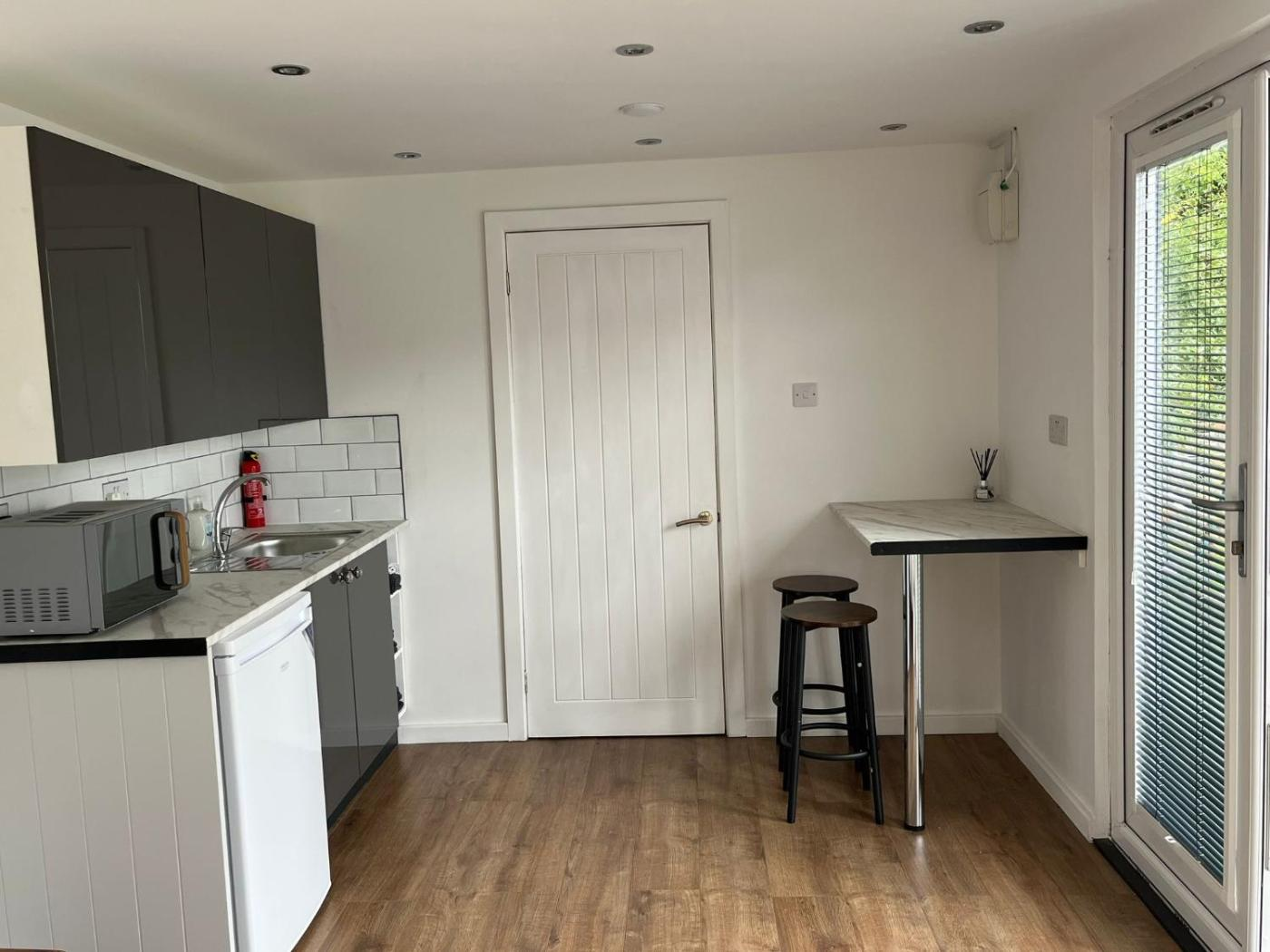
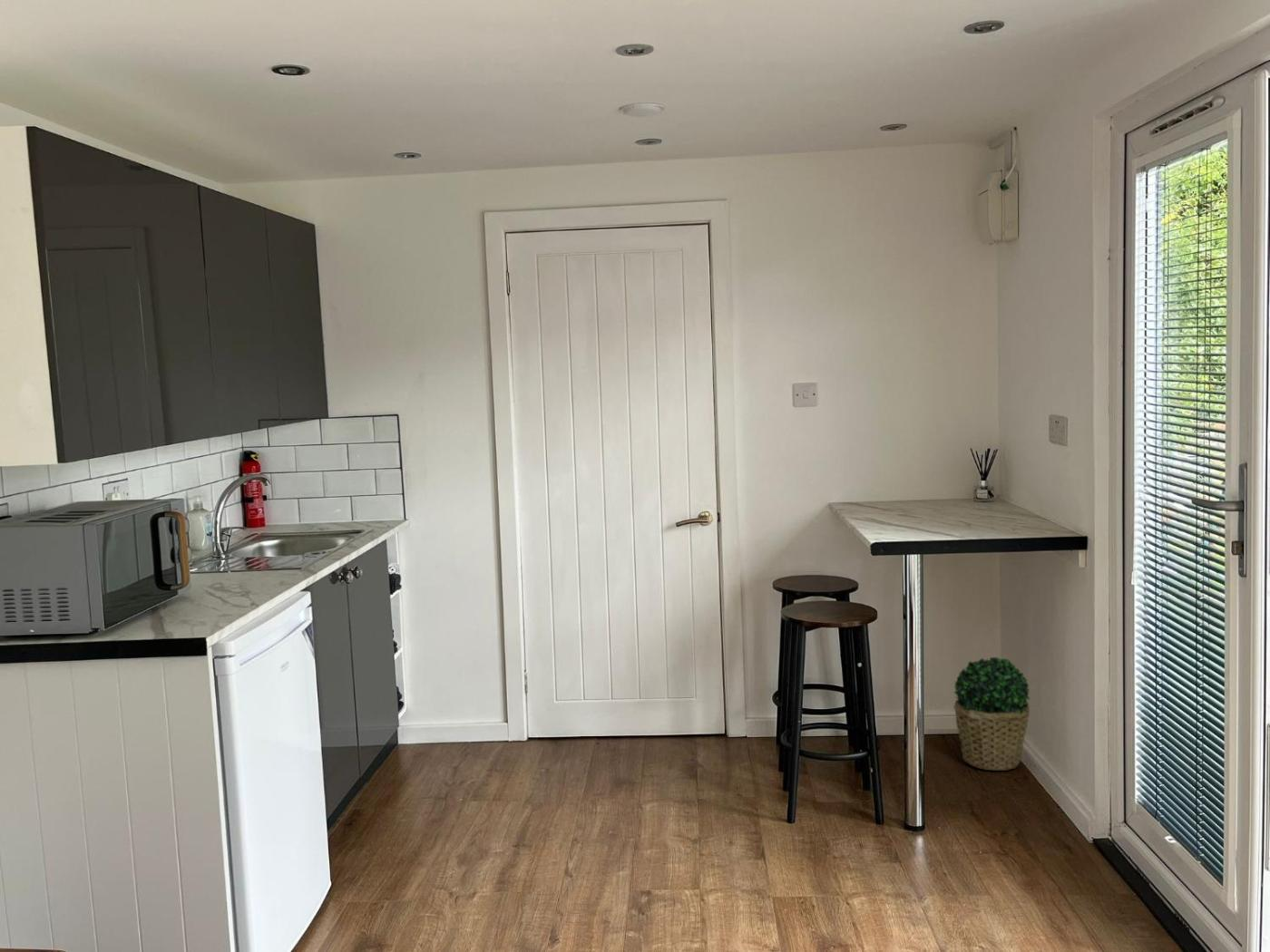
+ potted plant [953,656,1031,772]
